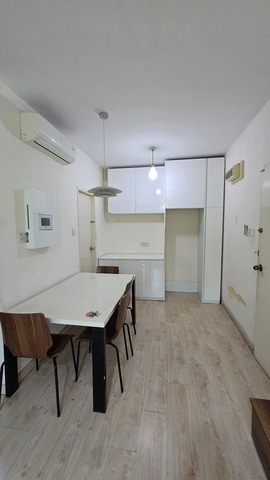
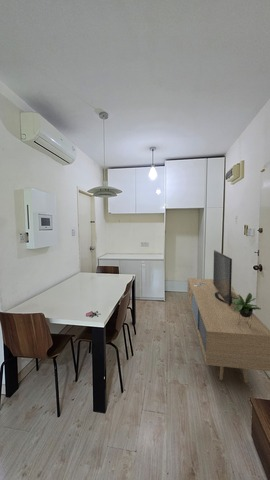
+ media console [187,249,270,384]
